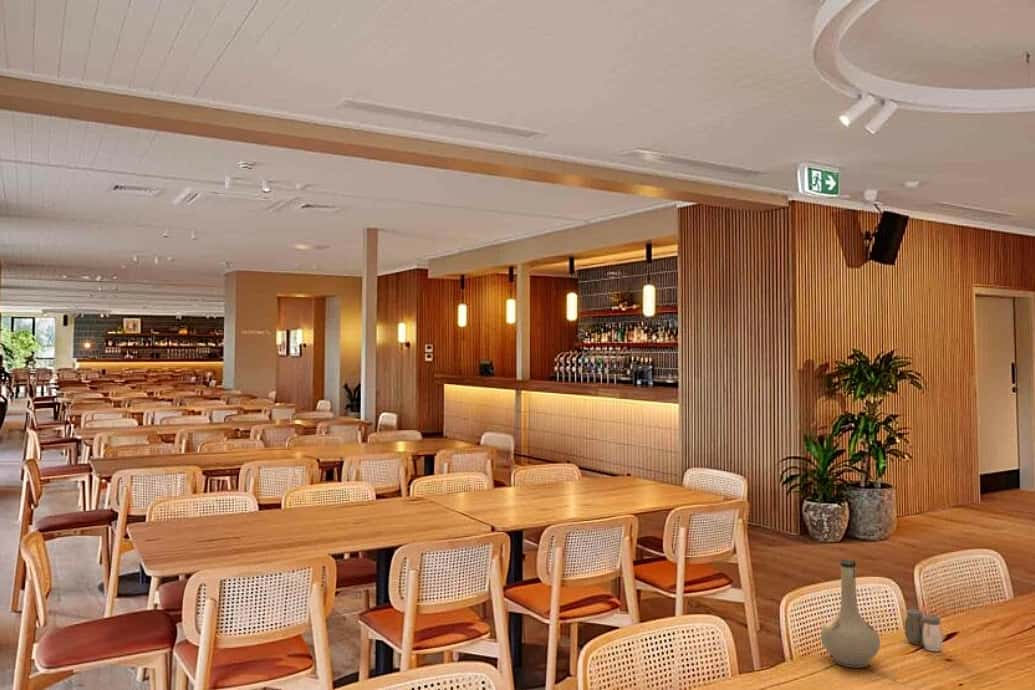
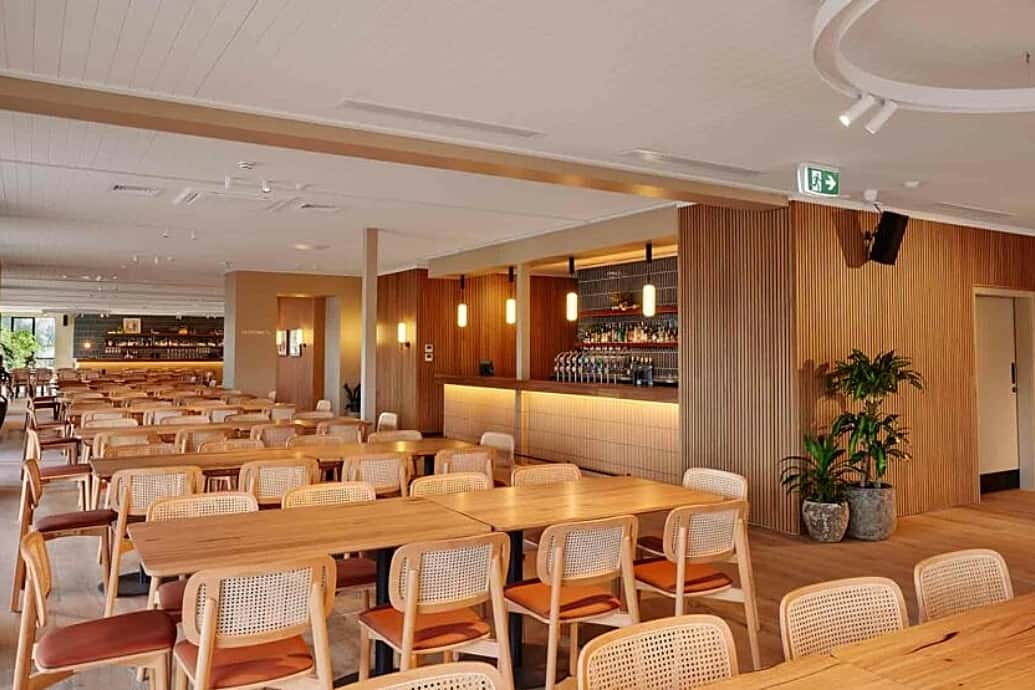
- salt and pepper shaker [904,608,944,652]
- vase [820,558,881,669]
